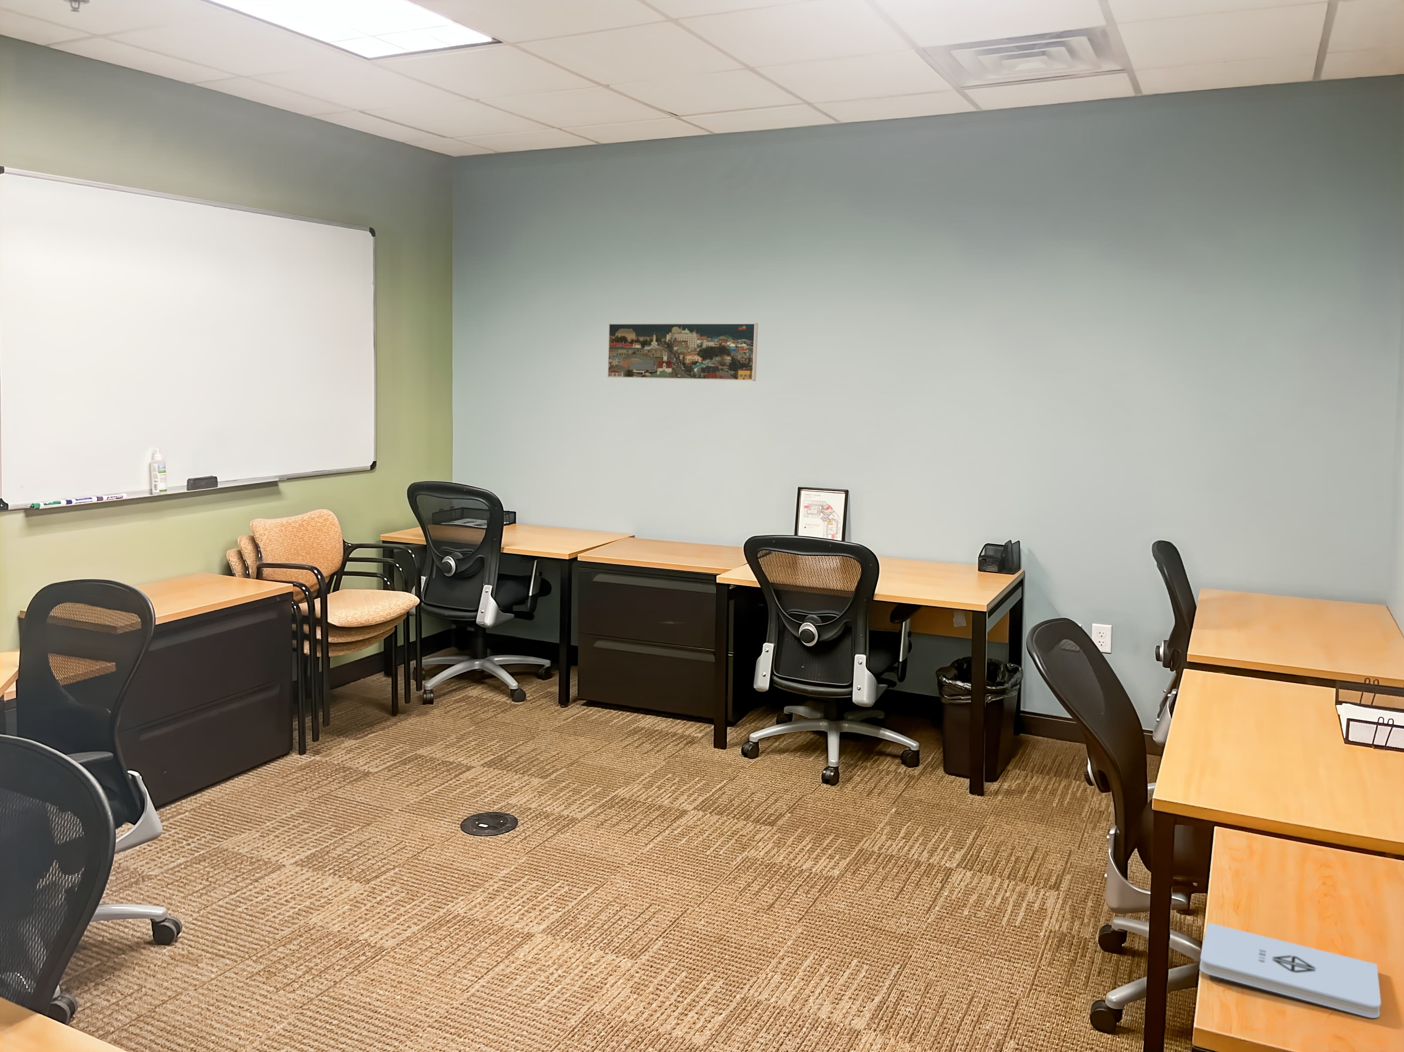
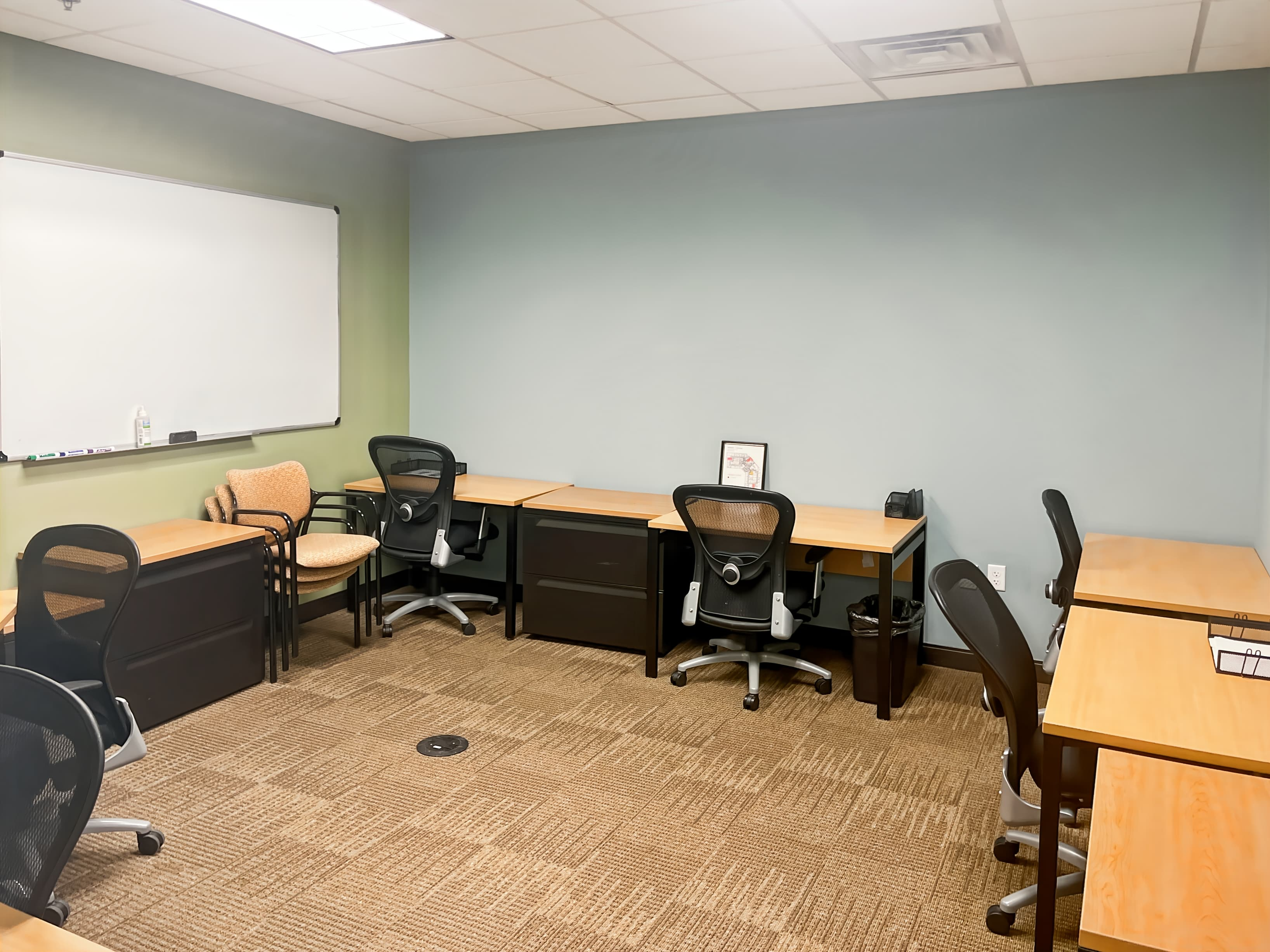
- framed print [607,323,758,381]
- notepad [1198,922,1381,1019]
